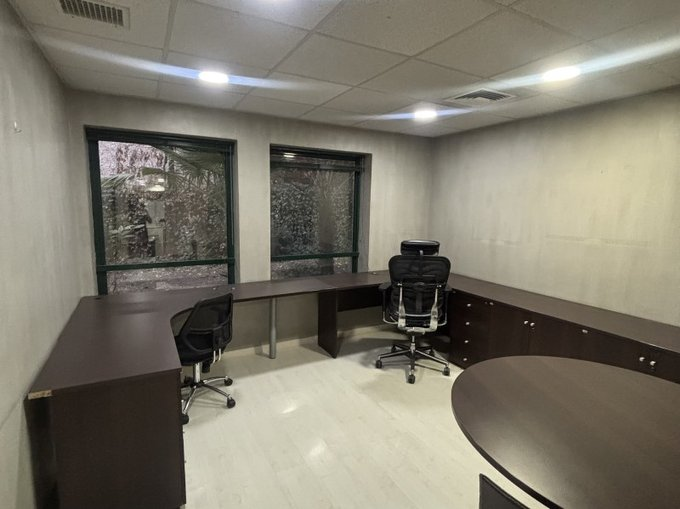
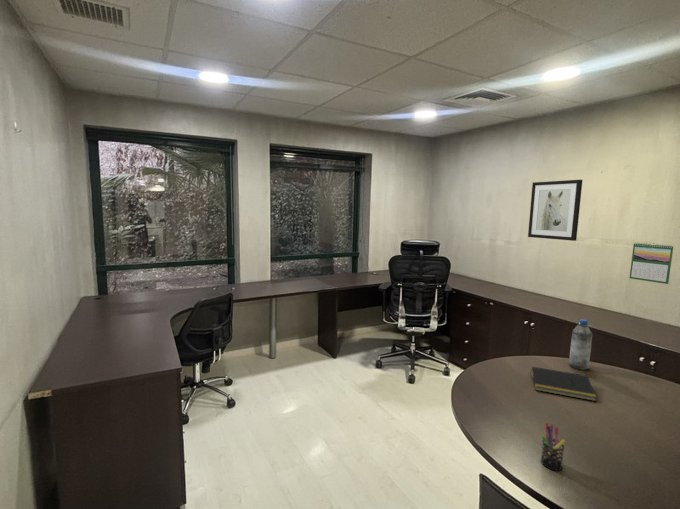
+ notepad [529,366,598,402]
+ calendar [629,242,674,285]
+ wall art [527,179,583,242]
+ water bottle [568,318,593,371]
+ pen holder [540,422,566,472]
